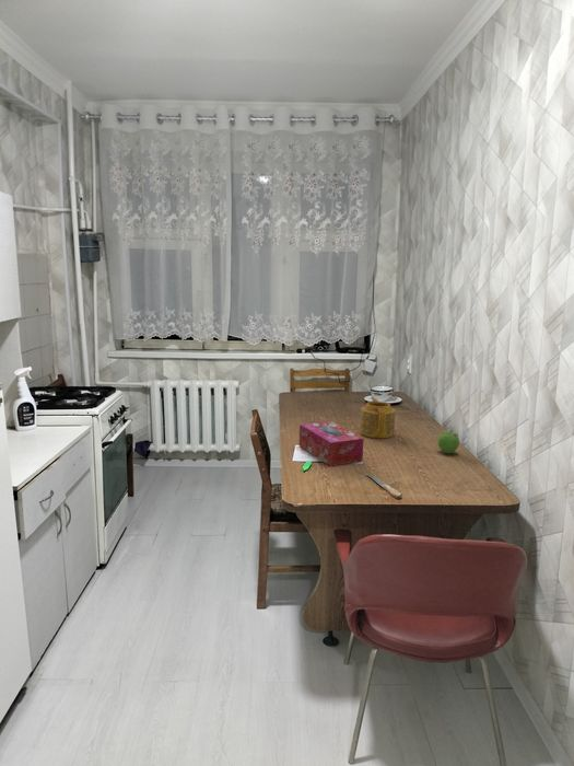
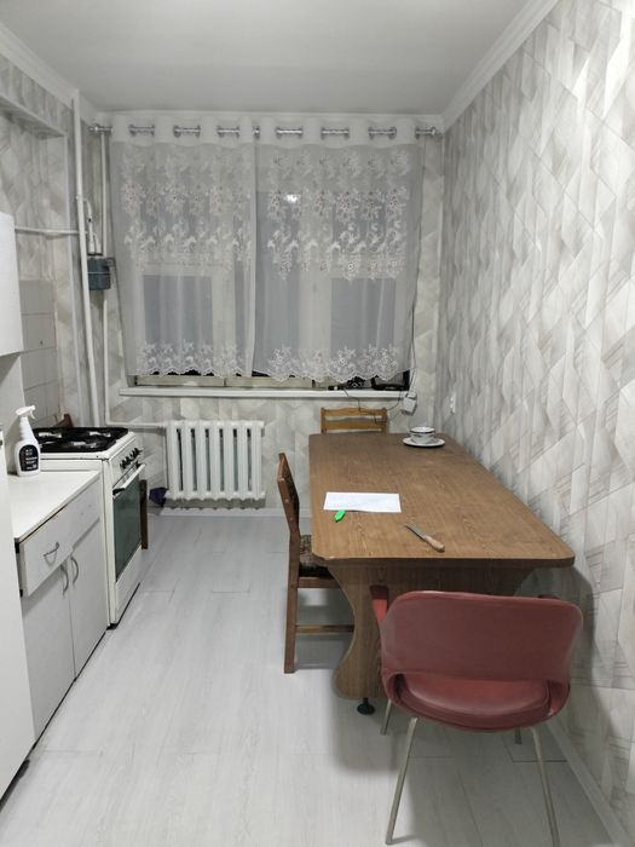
- fruit [436,430,460,454]
- teapot [359,398,396,439]
- tissue box [298,420,365,467]
